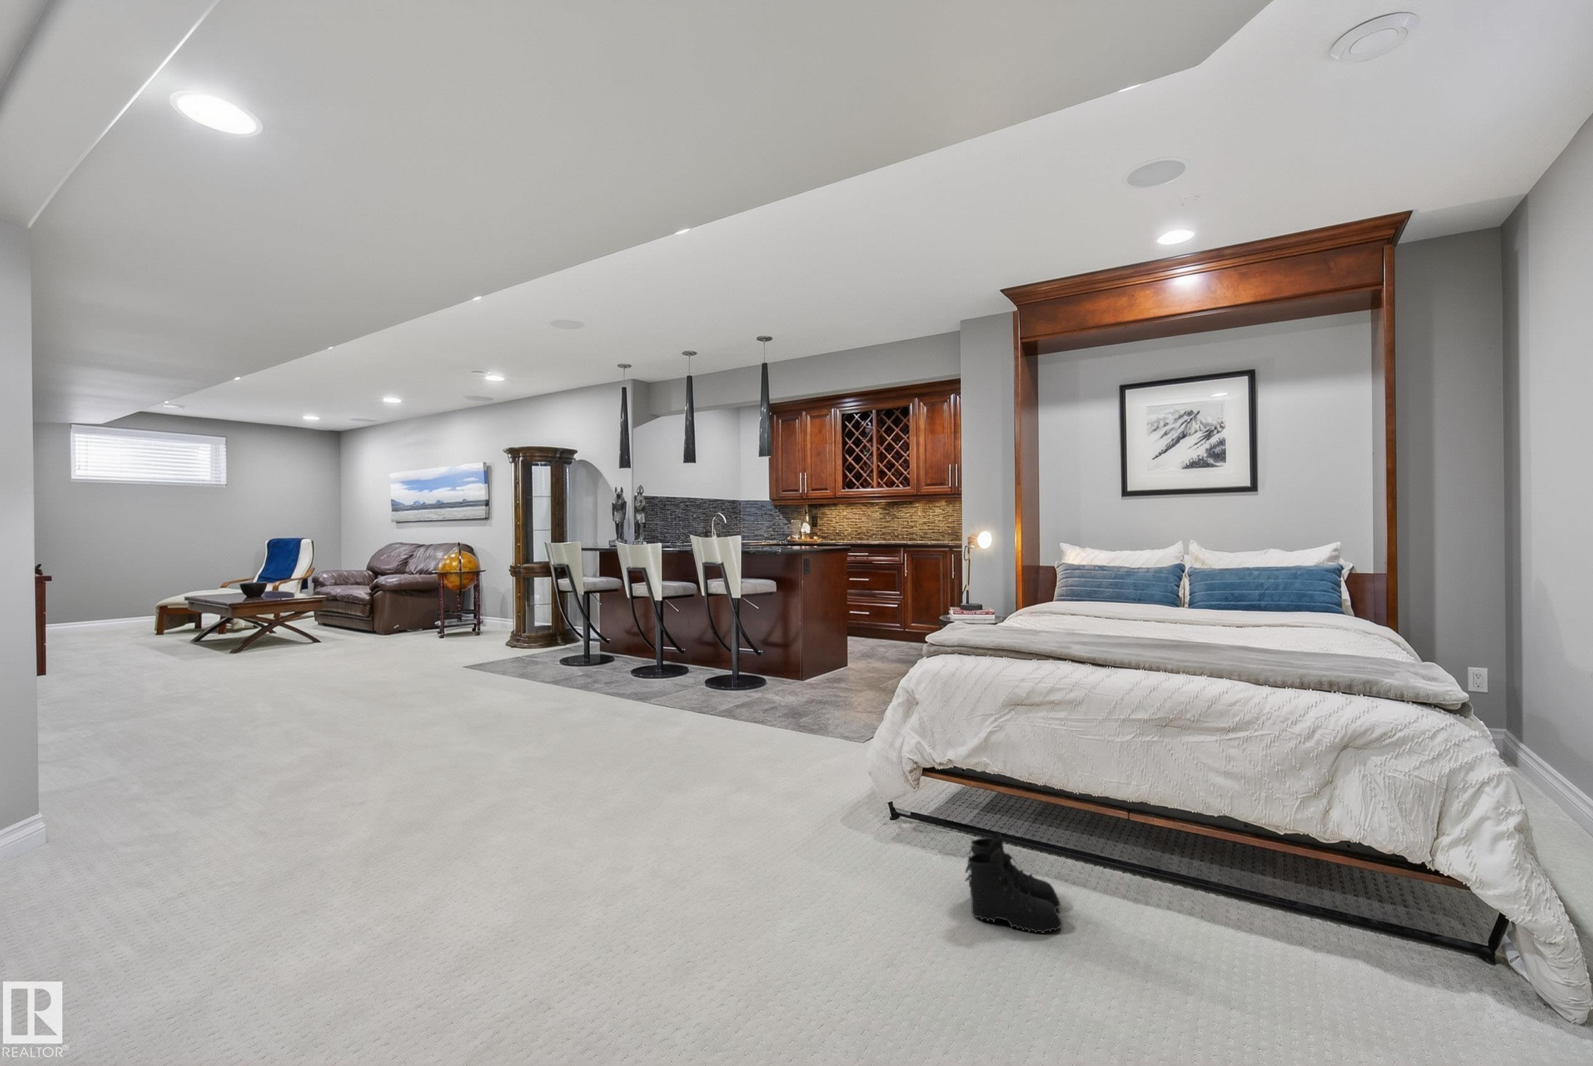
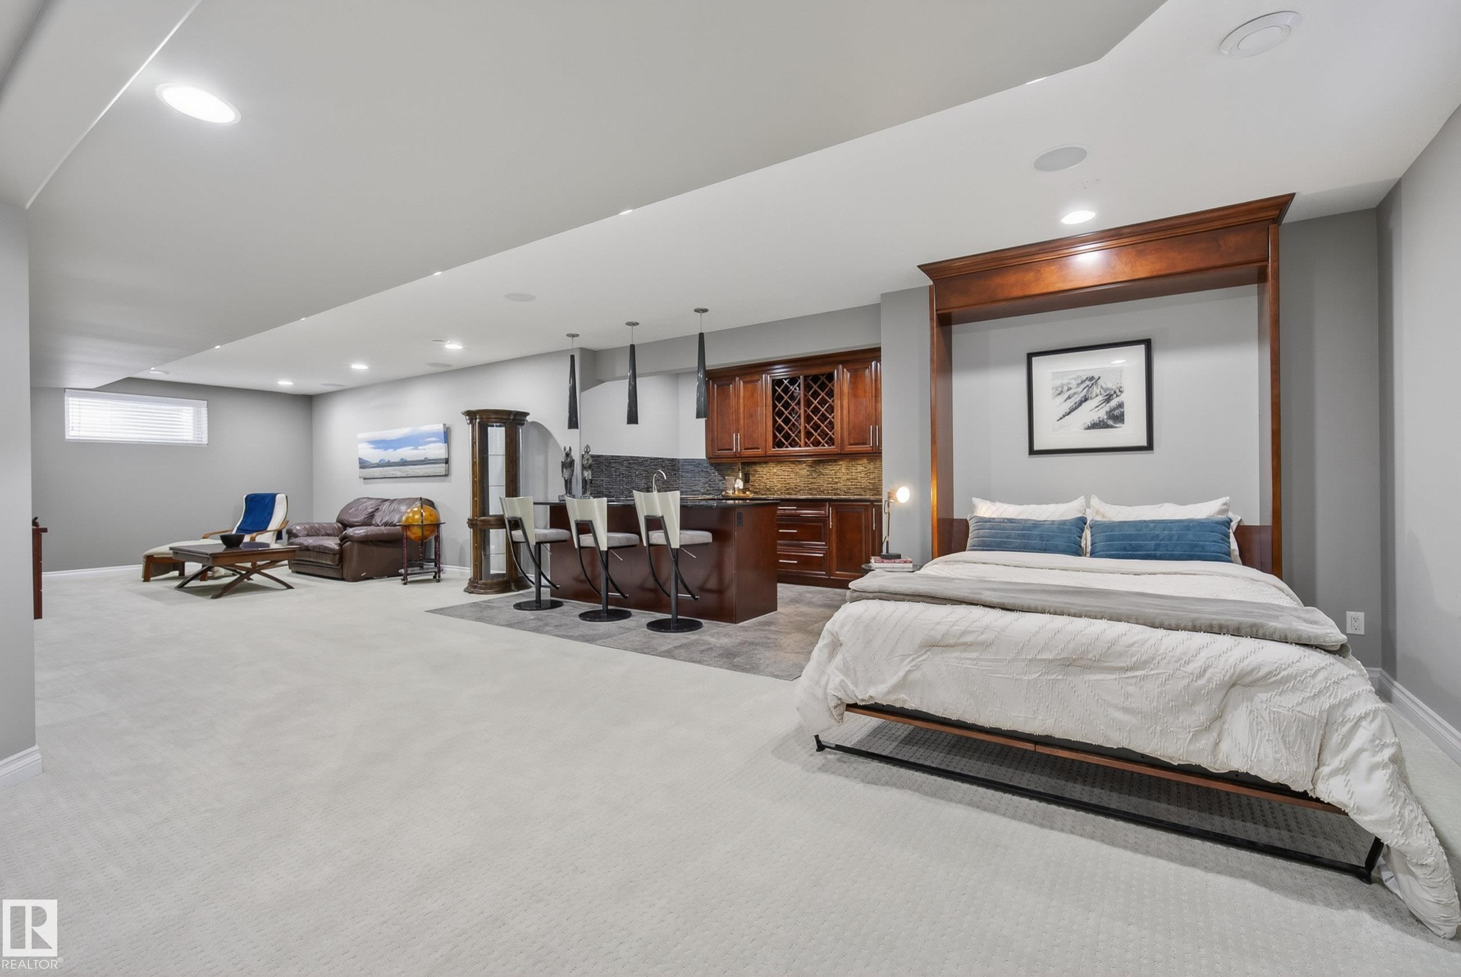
- boots [965,833,1062,934]
